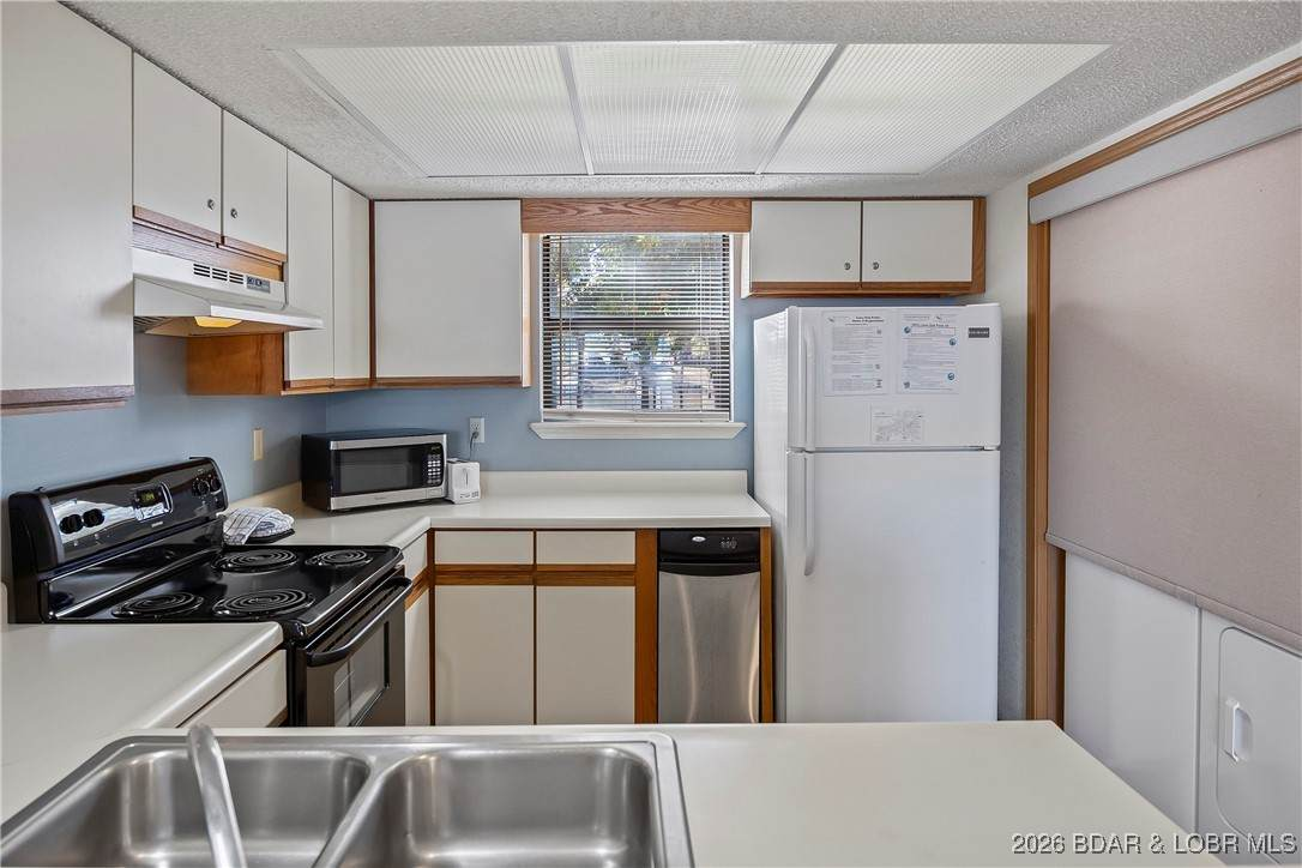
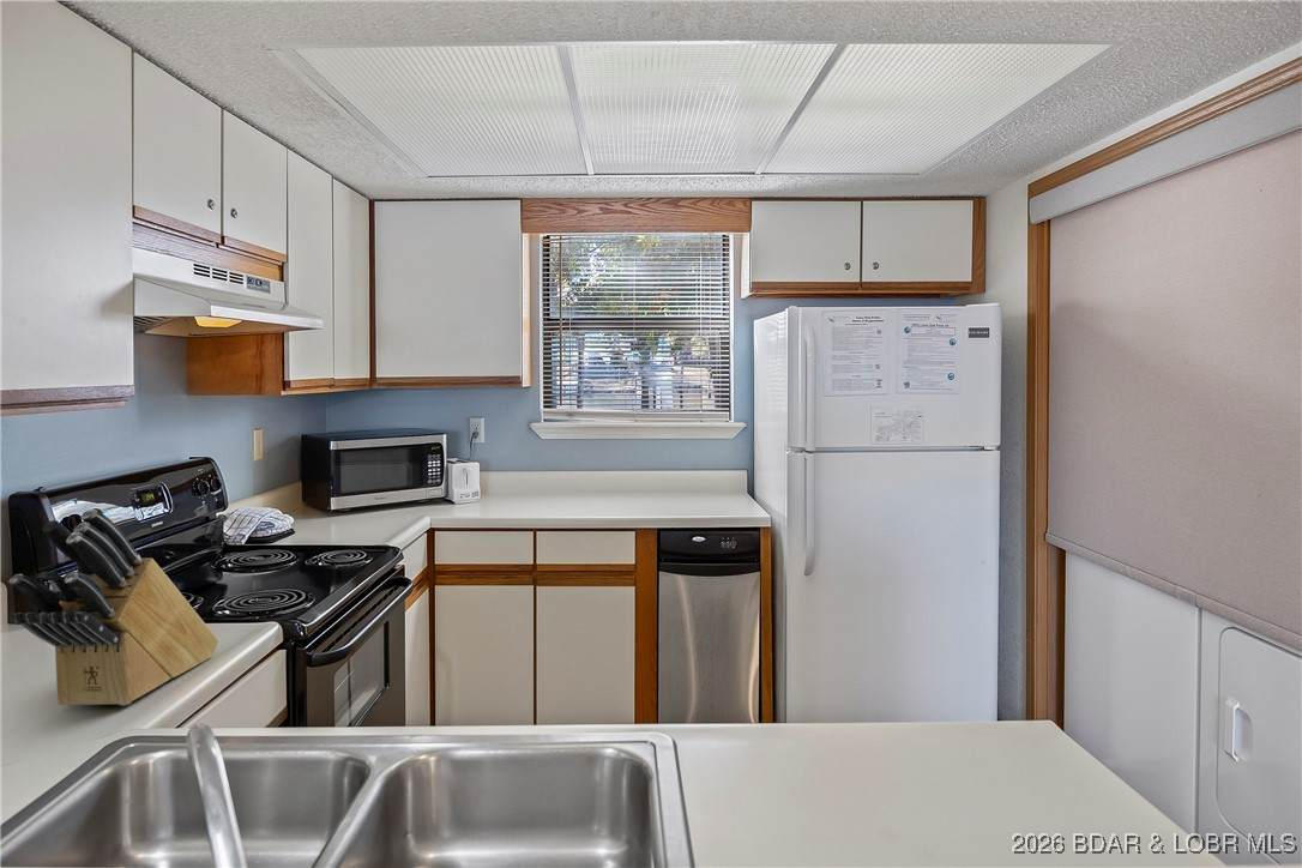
+ knife block [8,508,219,707]
